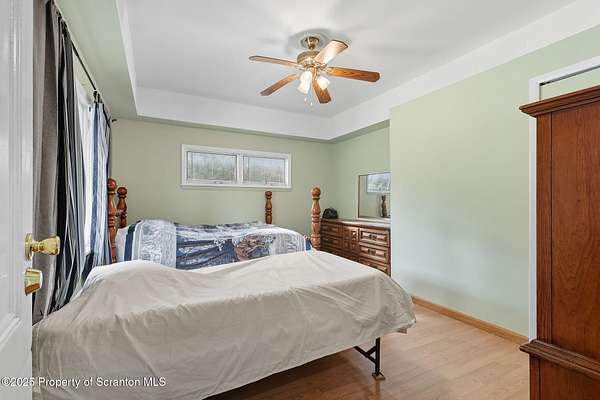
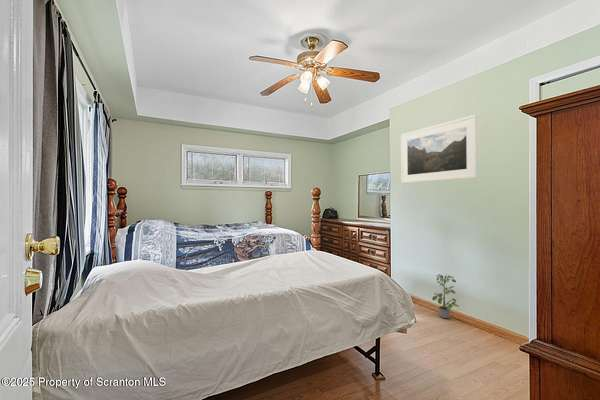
+ potted plant [431,273,460,319]
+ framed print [400,114,478,184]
